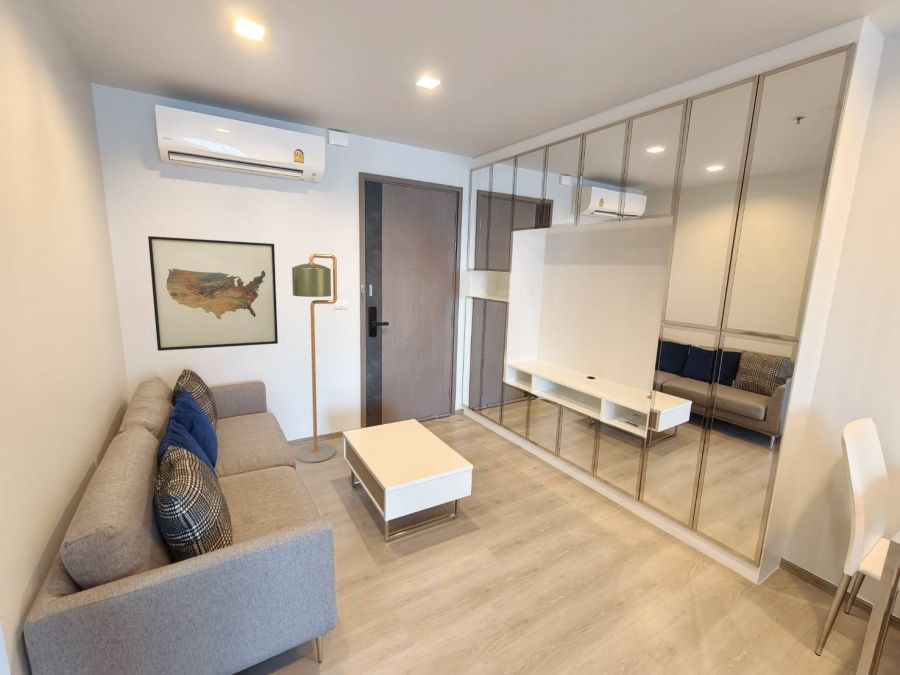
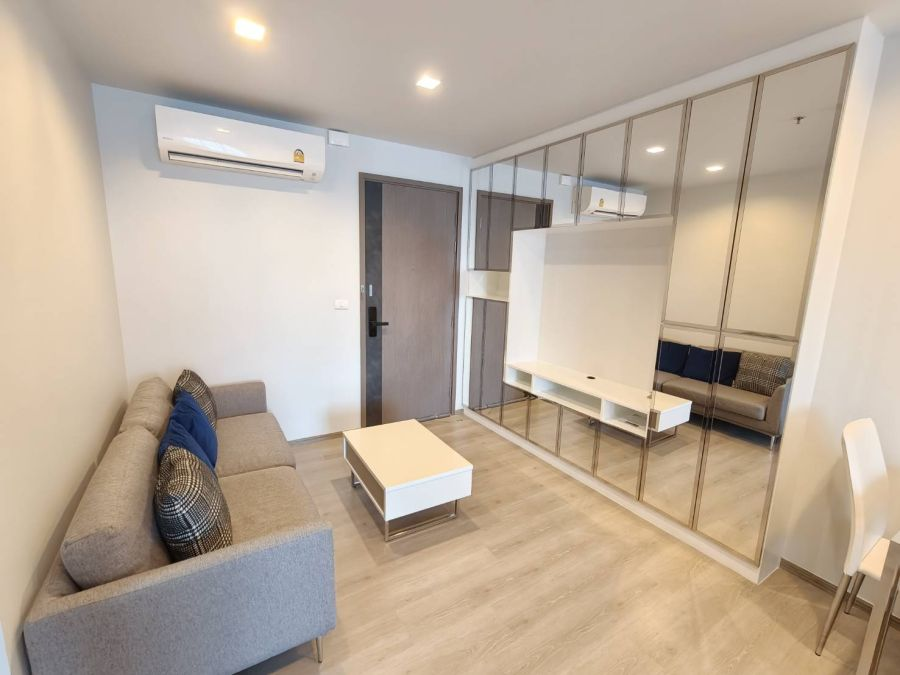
- wall art [147,235,279,352]
- floor lamp [291,253,338,464]
